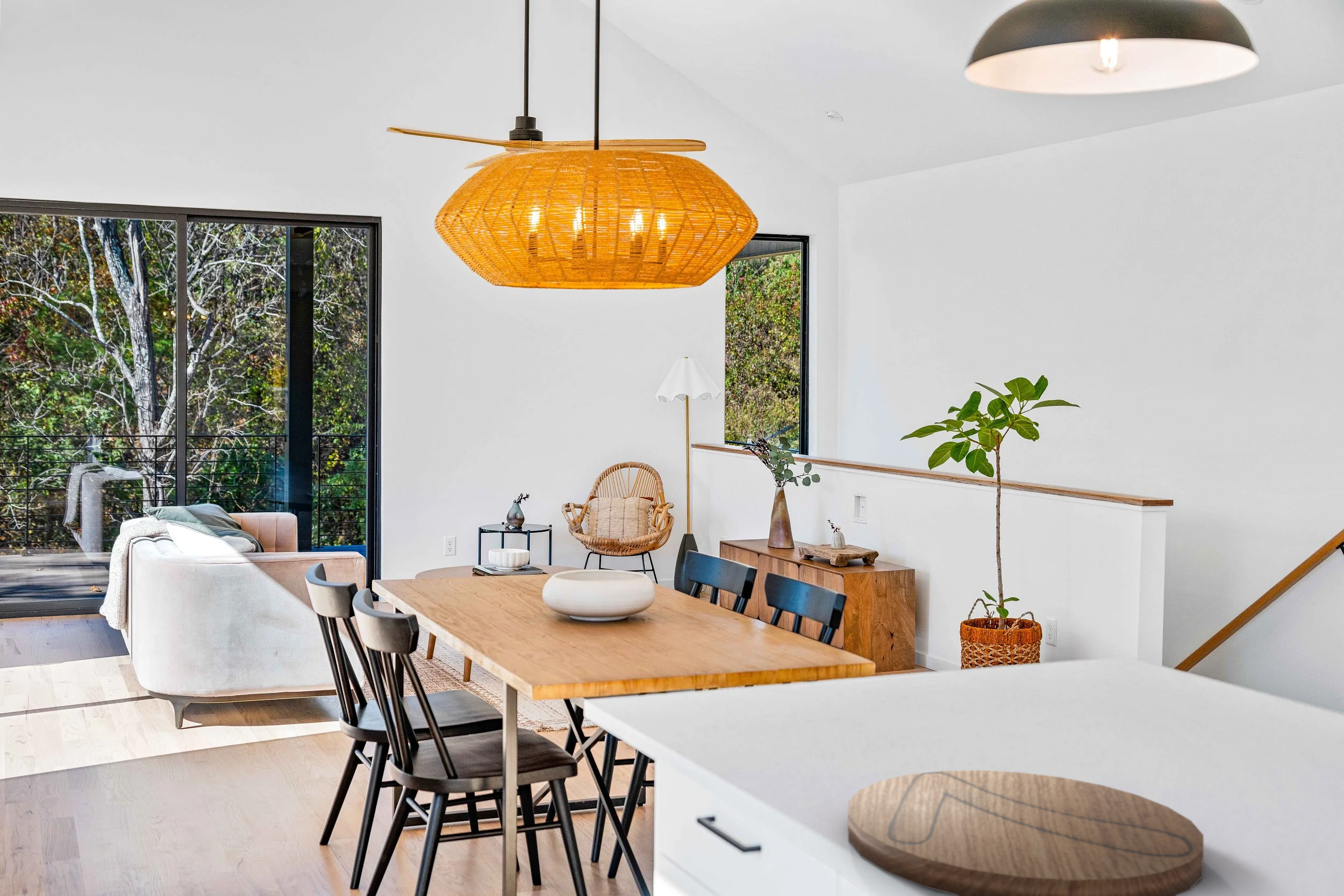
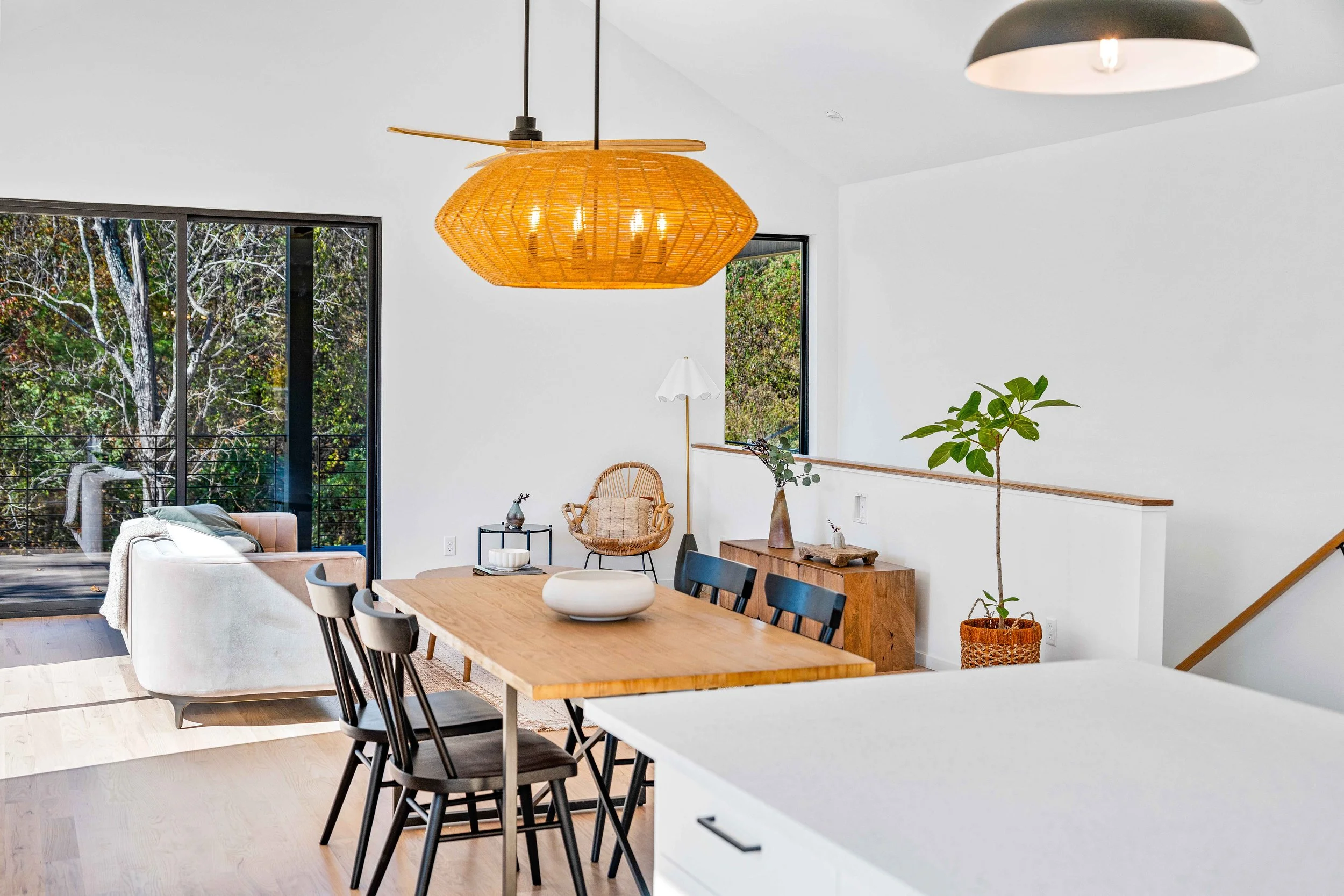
- cutting board [847,770,1204,896]
